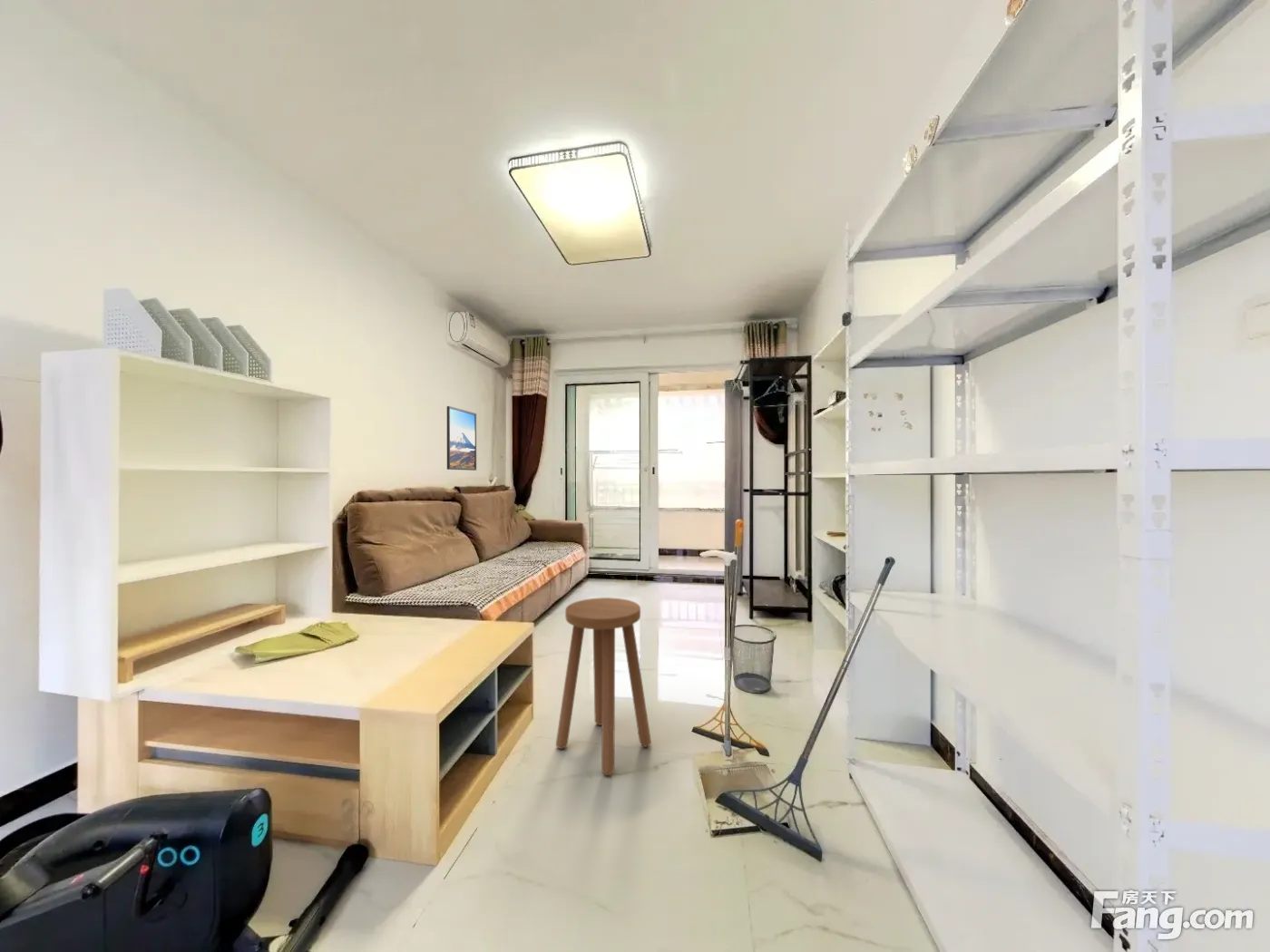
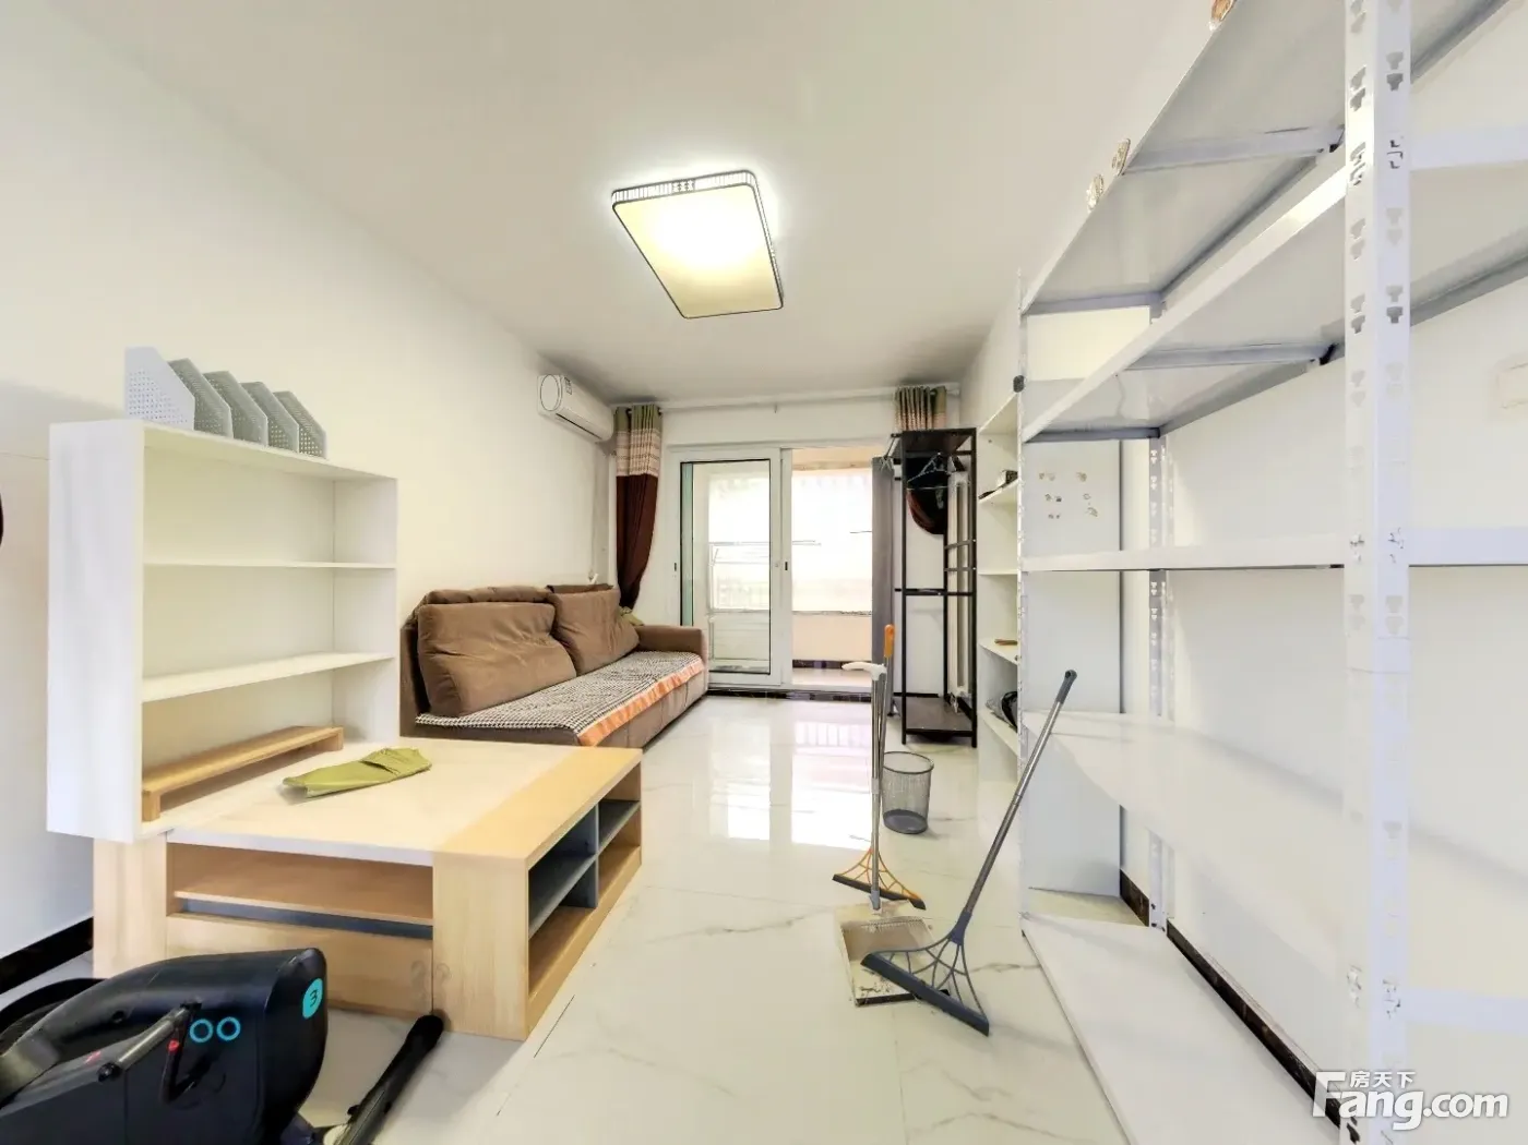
- stool [555,597,652,776]
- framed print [446,405,477,471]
